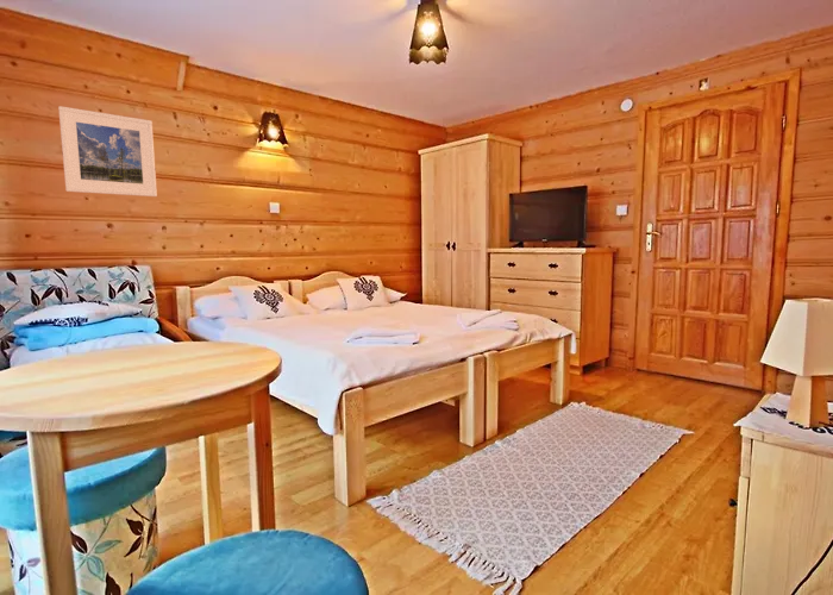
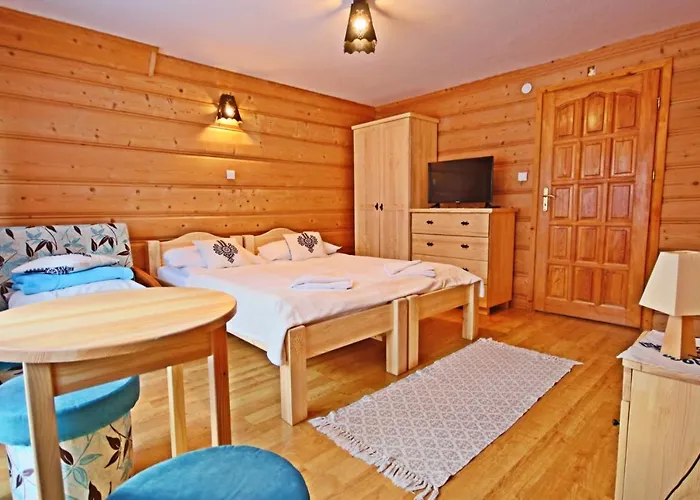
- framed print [57,105,158,198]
